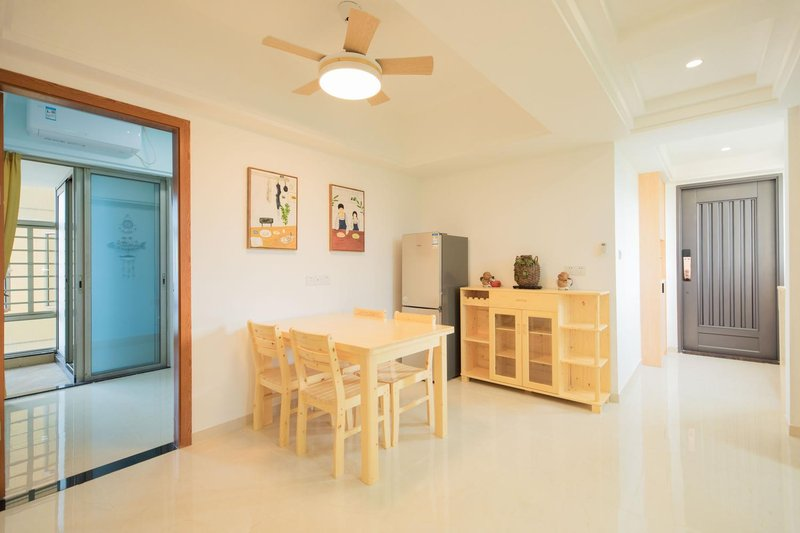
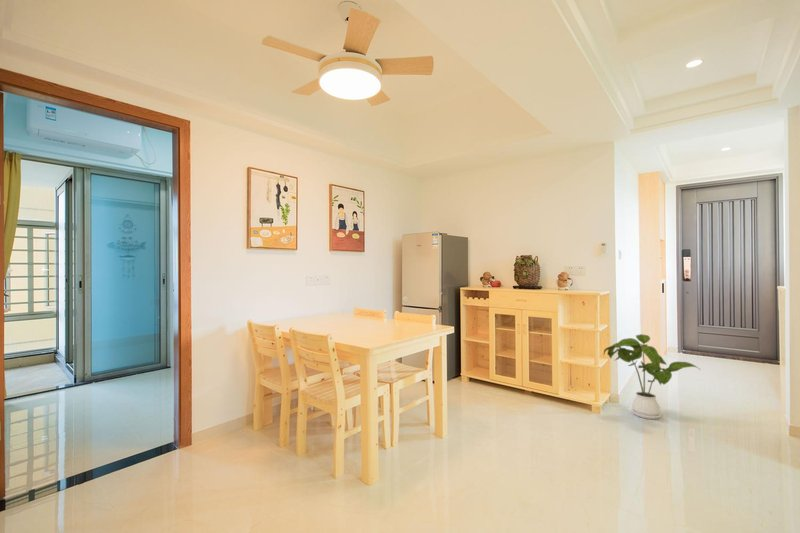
+ house plant [602,333,700,420]
